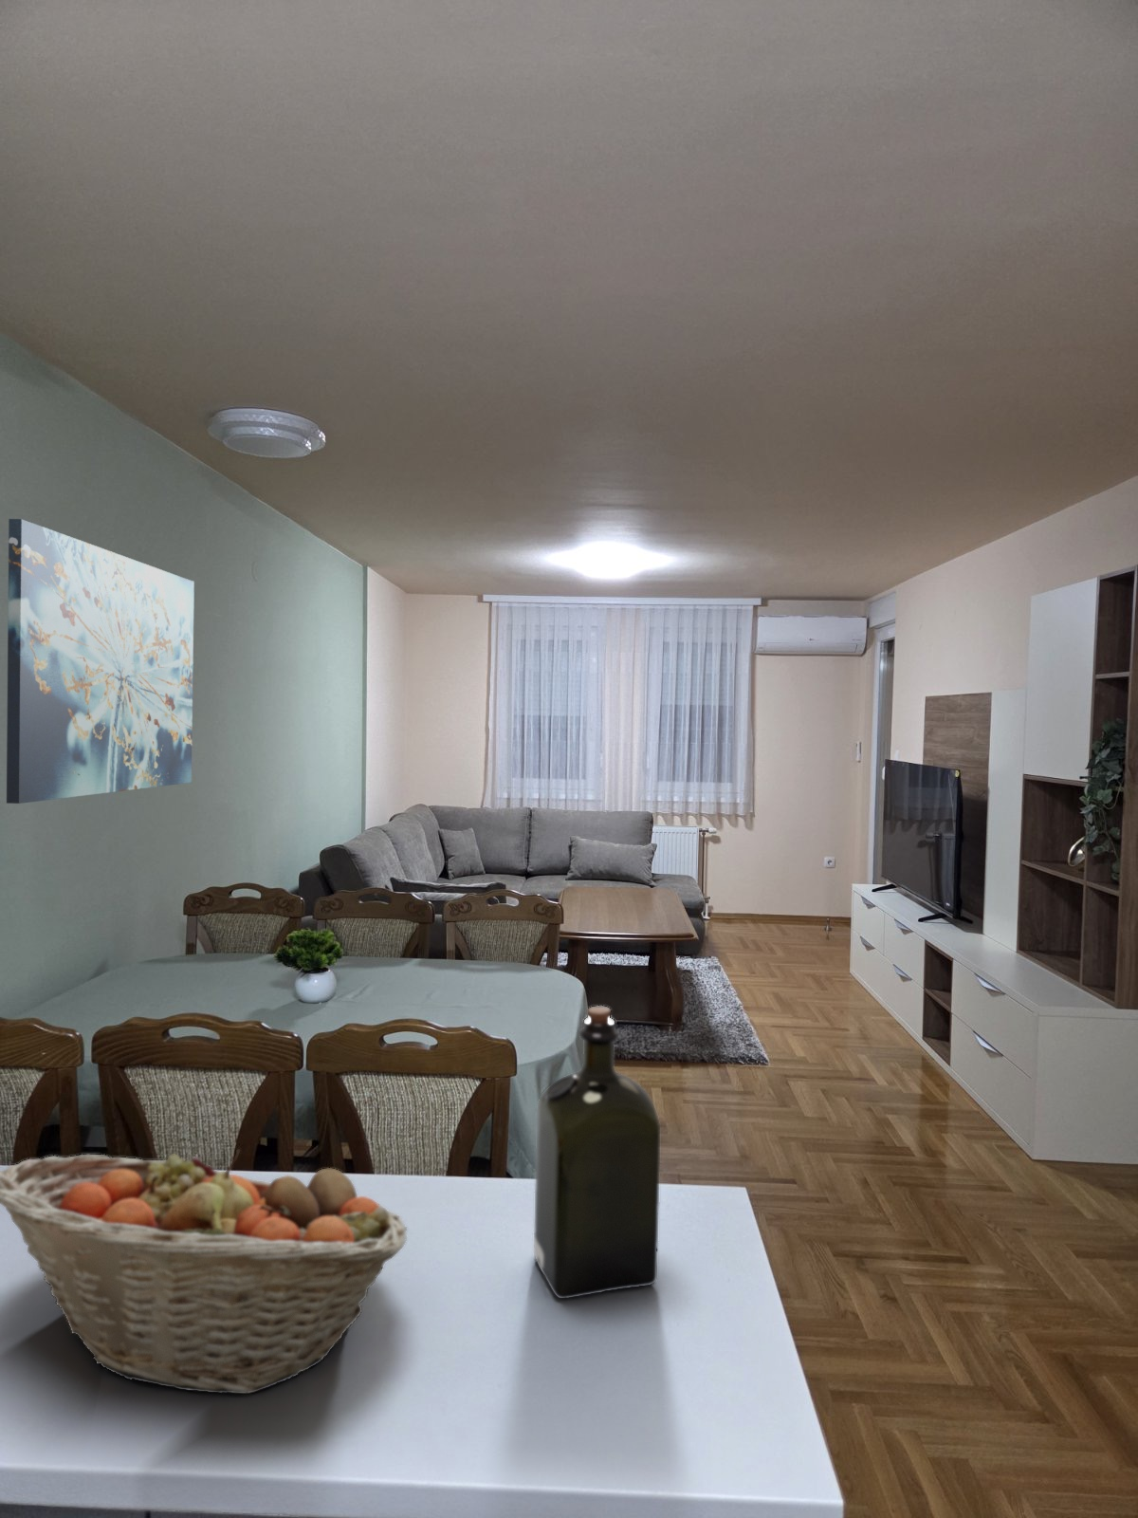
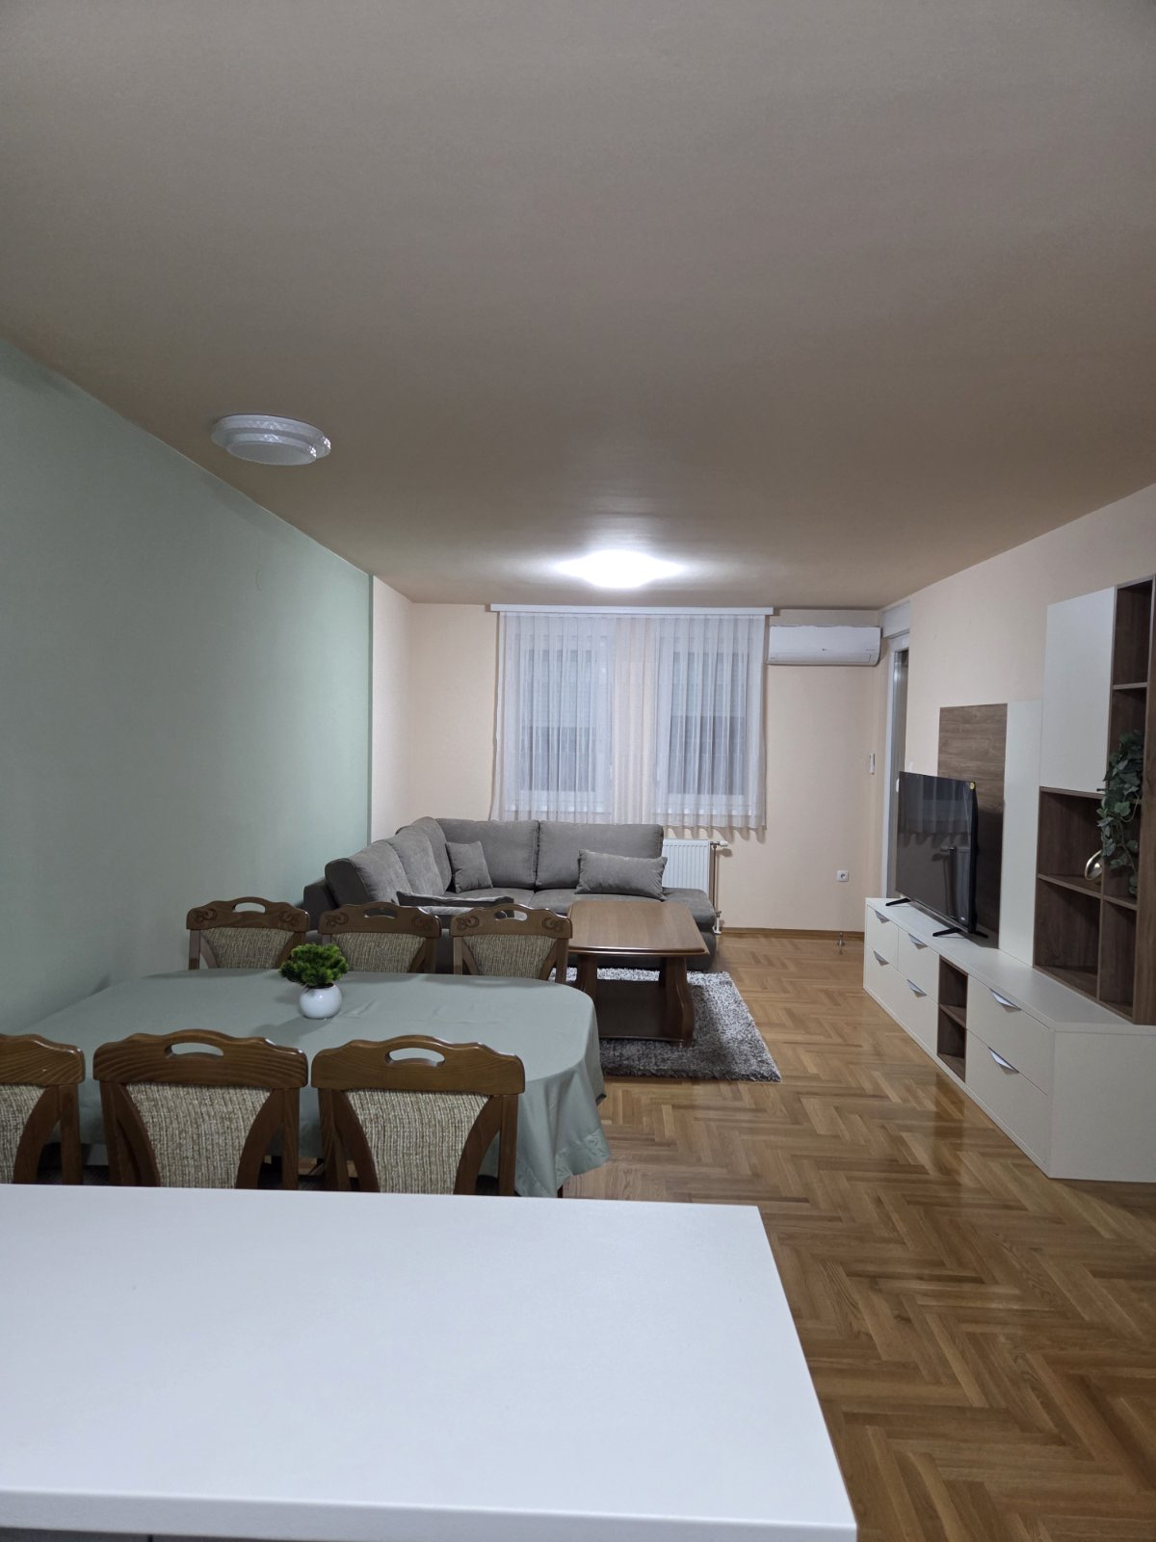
- fruit basket [0,1147,408,1395]
- wall art [6,518,195,804]
- liquor [533,1005,661,1299]
